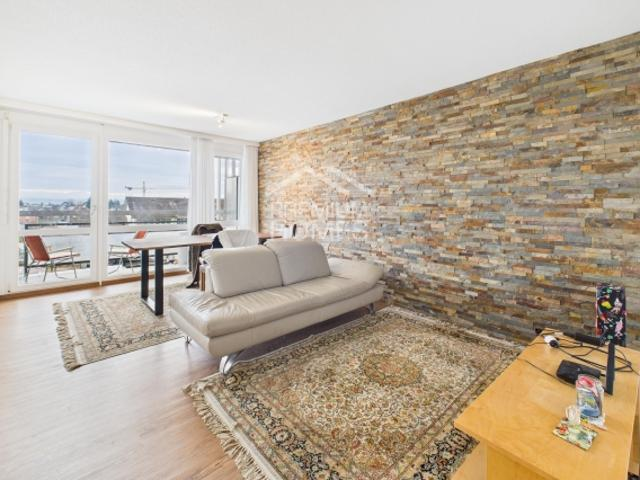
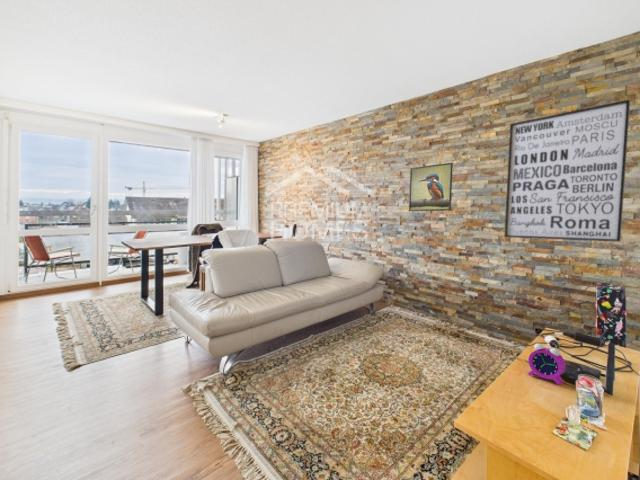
+ alarm clock [527,339,567,386]
+ wall art [503,99,631,243]
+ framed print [408,162,454,212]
